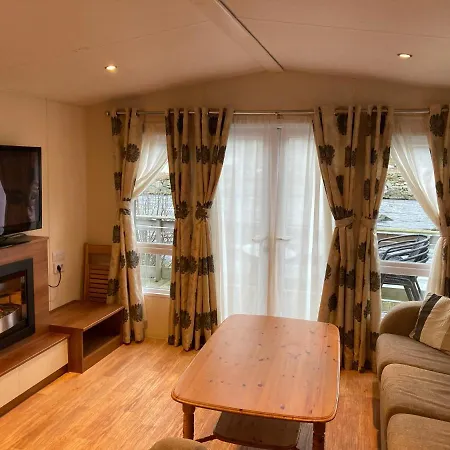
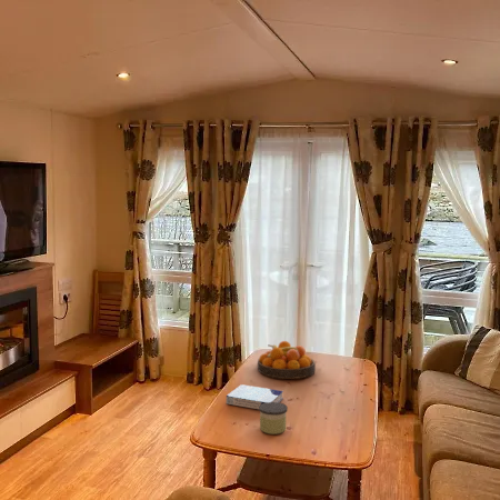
+ fruit bowl [257,340,317,380]
+ book [226,383,284,410]
+ candle [258,402,289,436]
